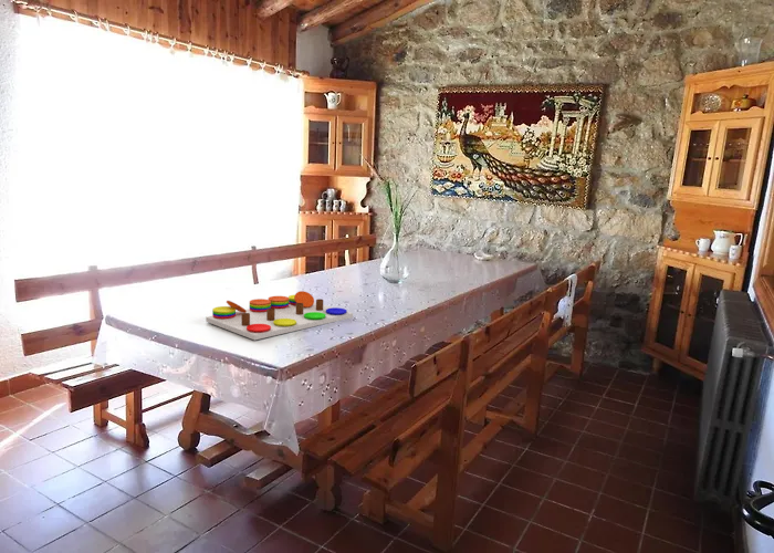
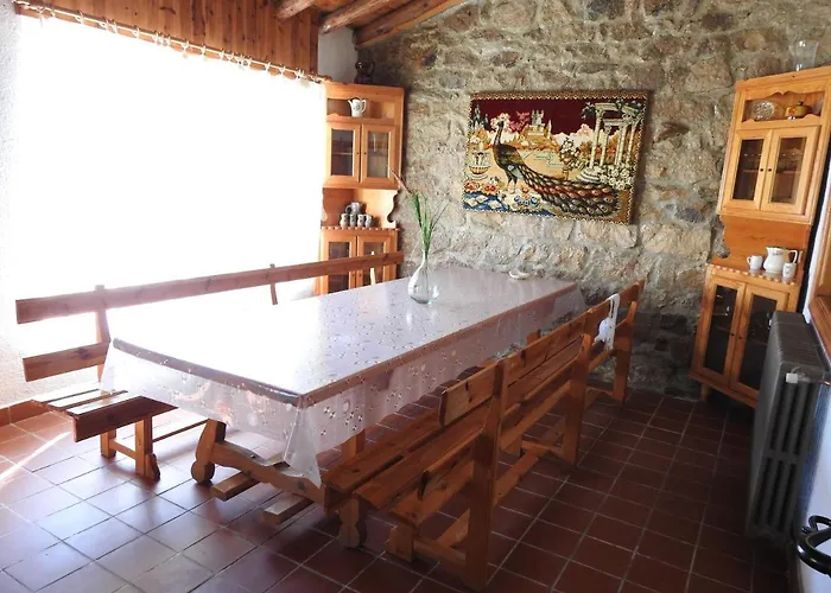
- board game [205,290,354,342]
